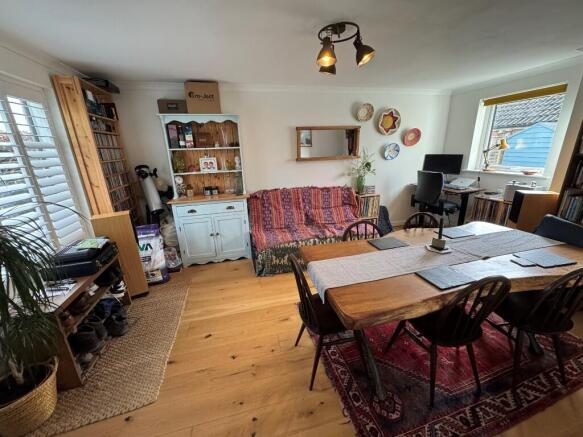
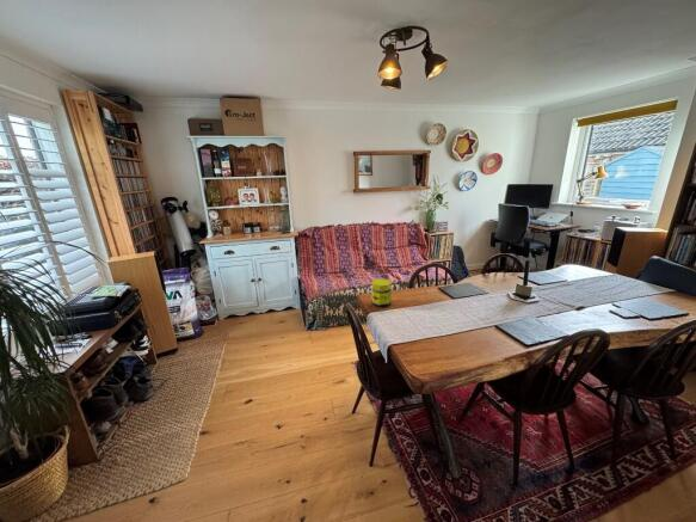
+ jar [370,278,393,308]
